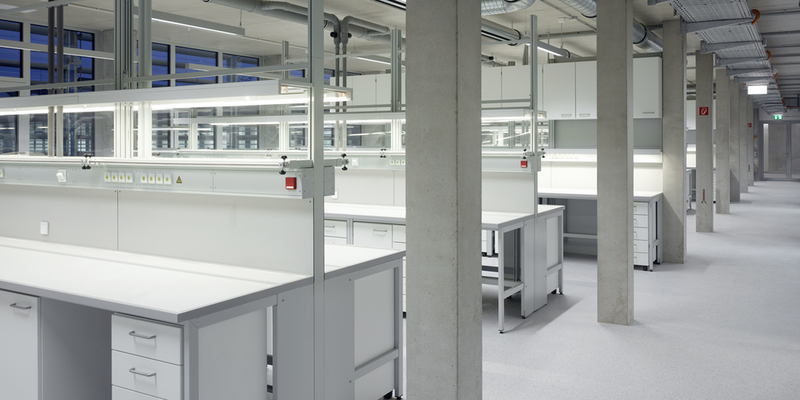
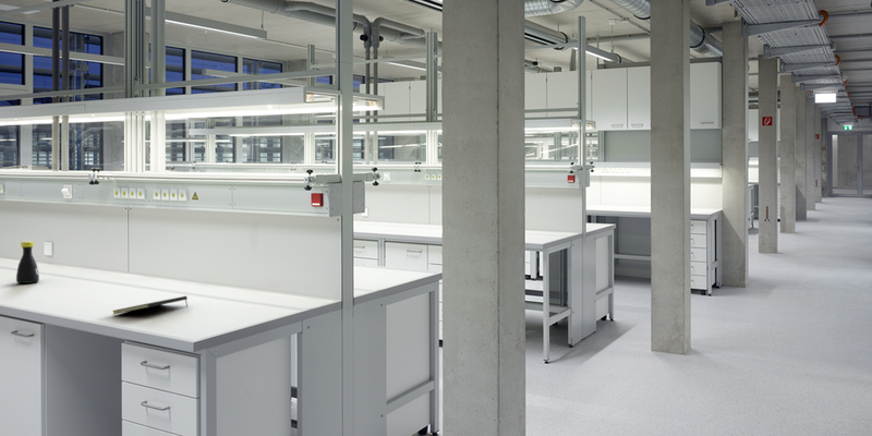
+ bottle [15,241,40,284]
+ notepad [112,295,189,315]
